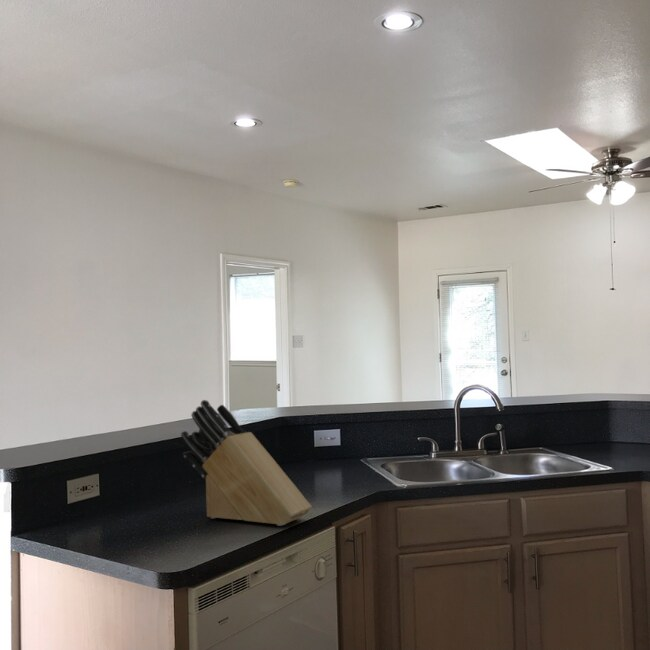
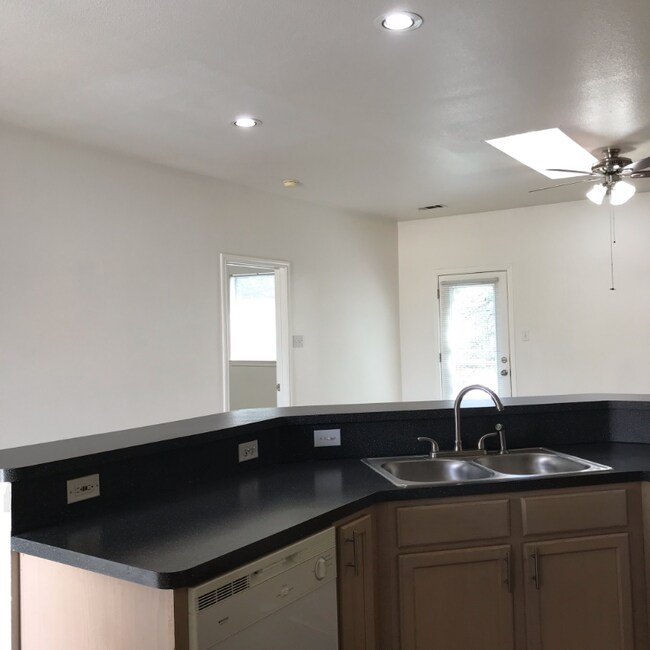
- knife block [180,399,313,527]
